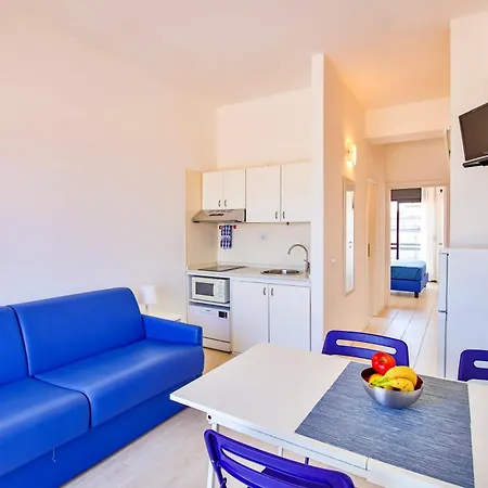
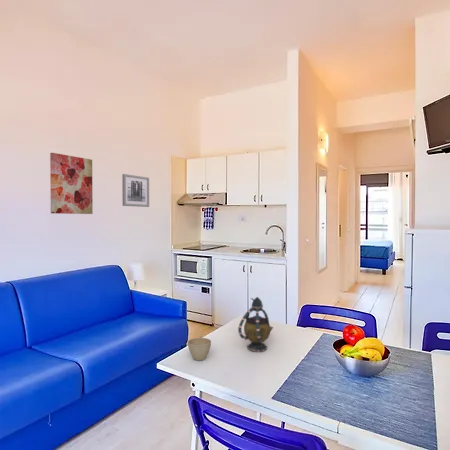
+ wall art [121,173,150,208]
+ flower pot [187,337,212,361]
+ wall art [49,152,94,215]
+ teapot [237,296,274,352]
